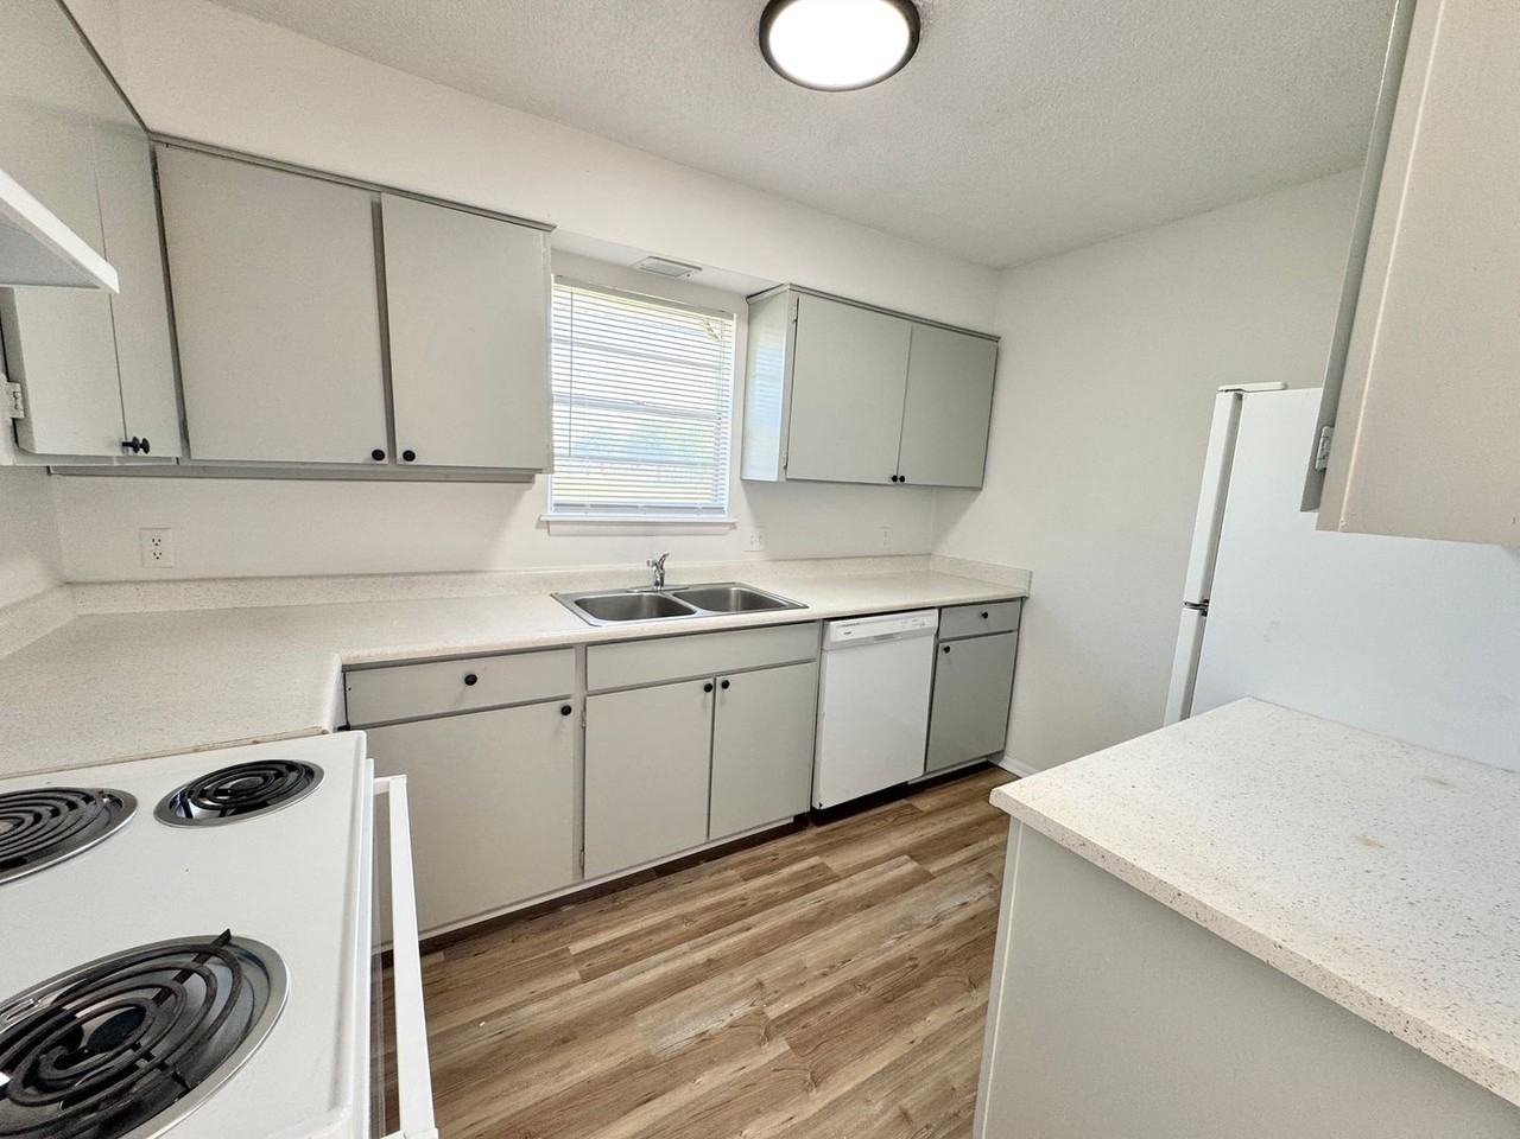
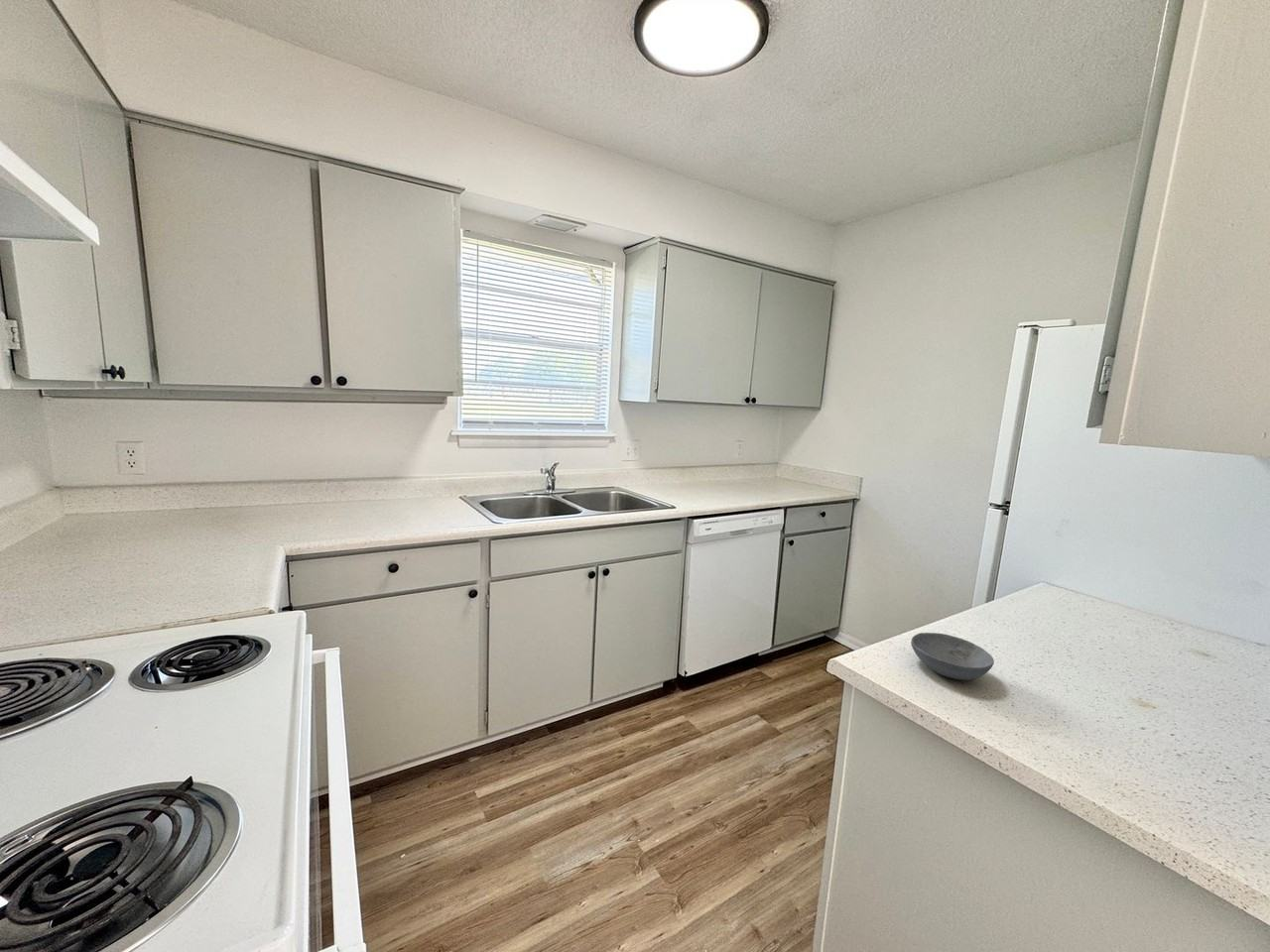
+ bowl [910,632,995,681]
